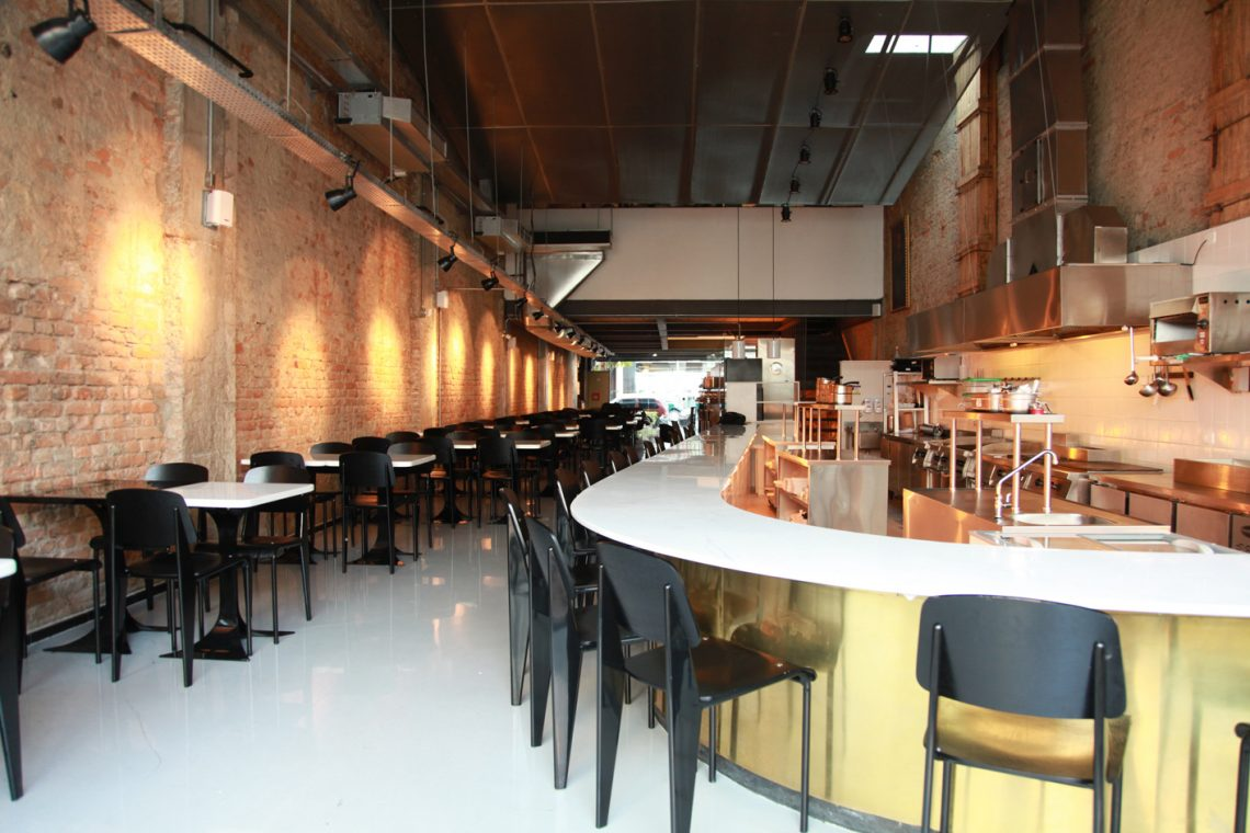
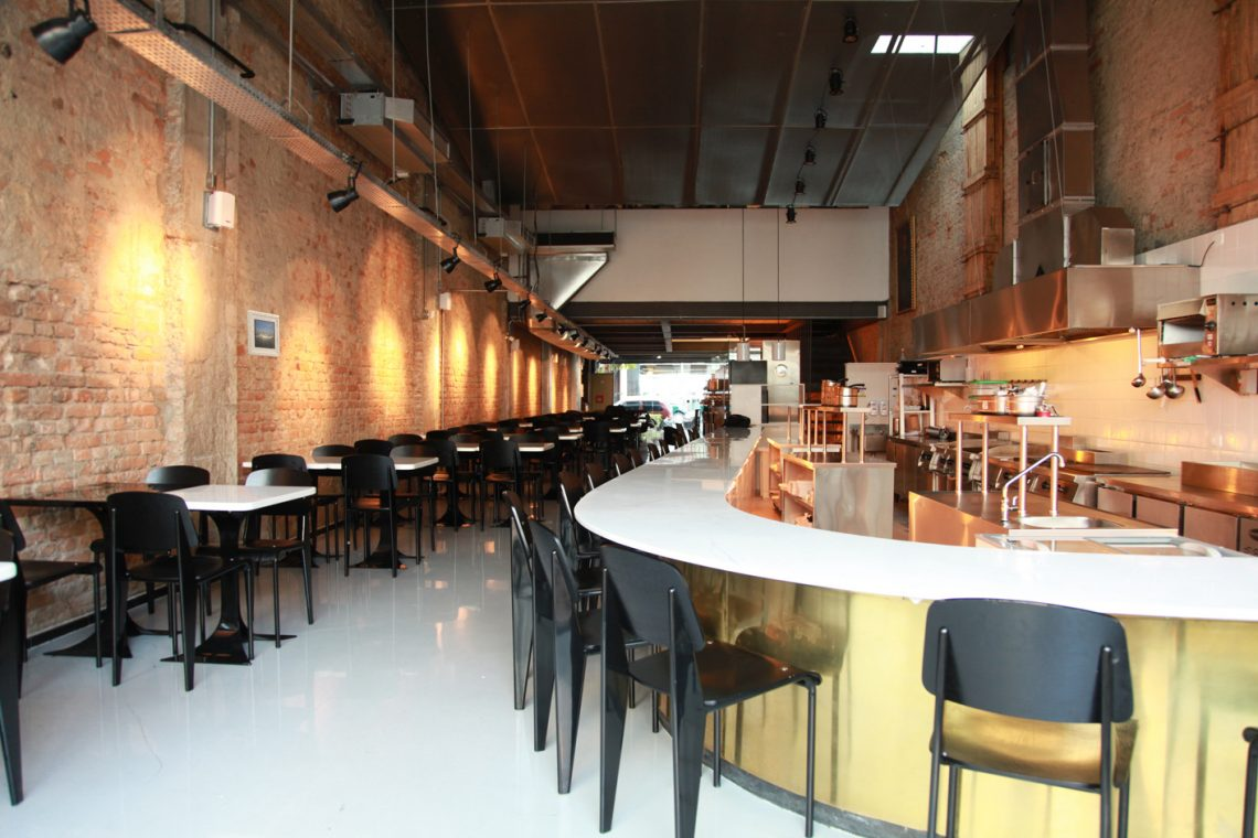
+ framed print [246,309,281,358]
